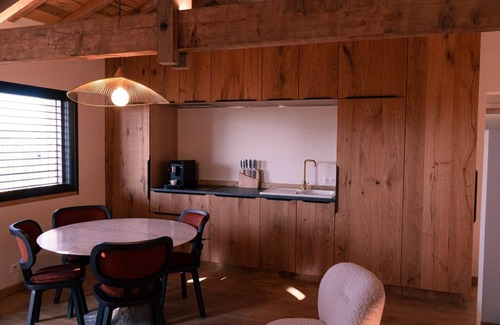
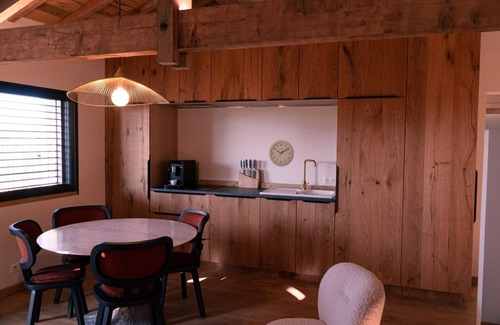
+ wall clock [268,139,295,167]
